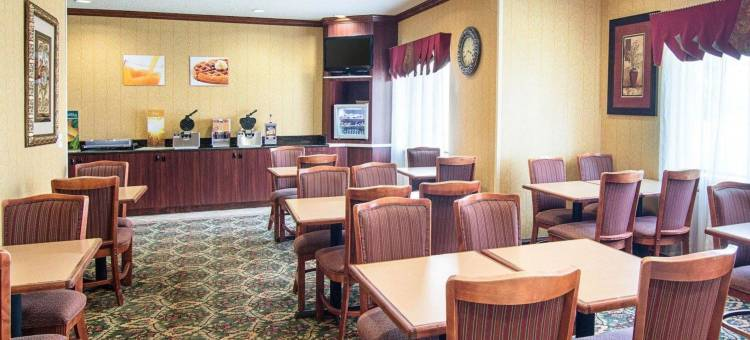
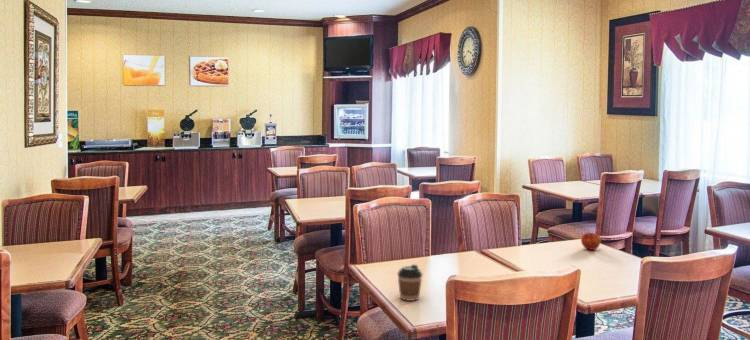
+ coffee cup [396,263,423,302]
+ apple [580,232,602,251]
